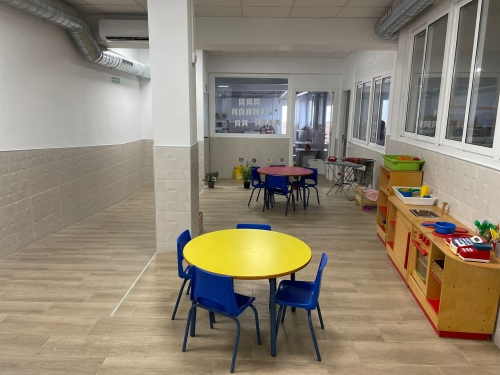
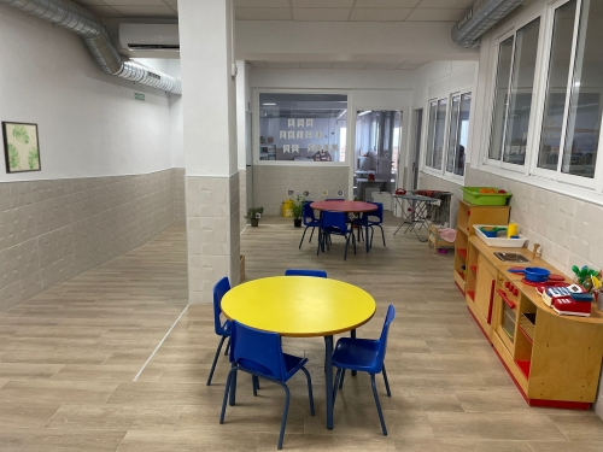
+ wall art [0,121,42,175]
